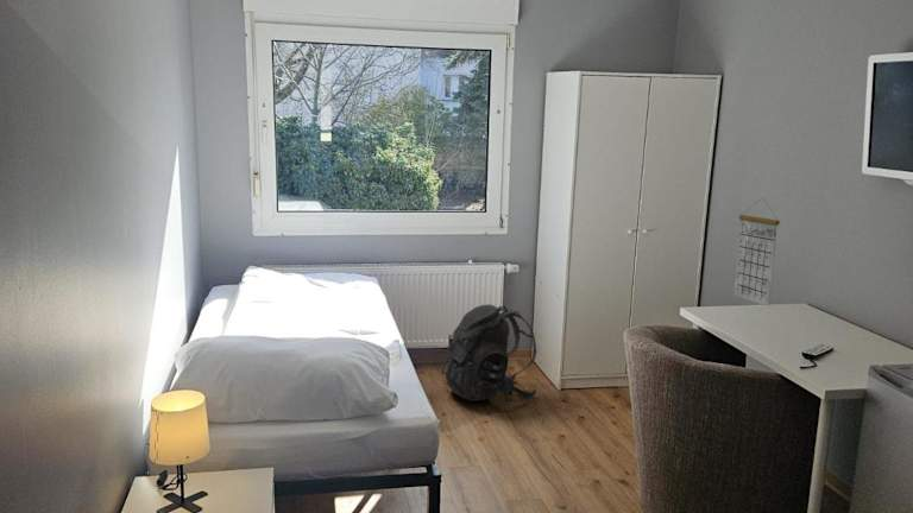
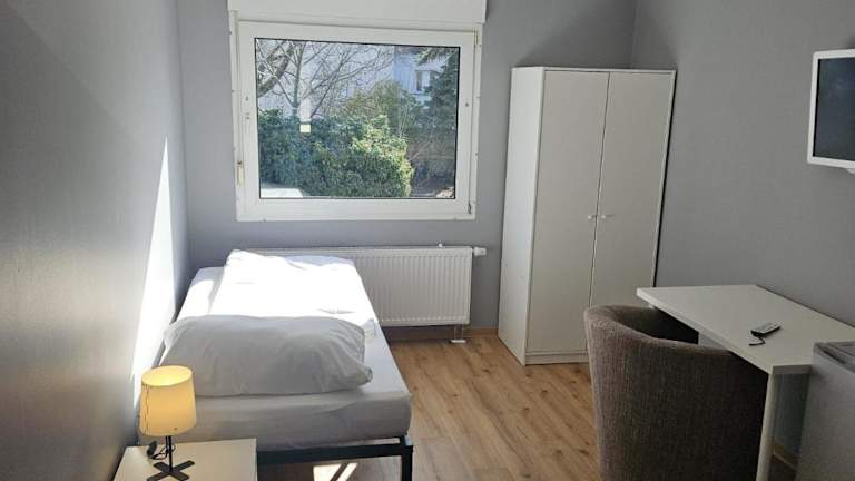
- calendar [733,197,781,306]
- backpack [440,303,537,403]
